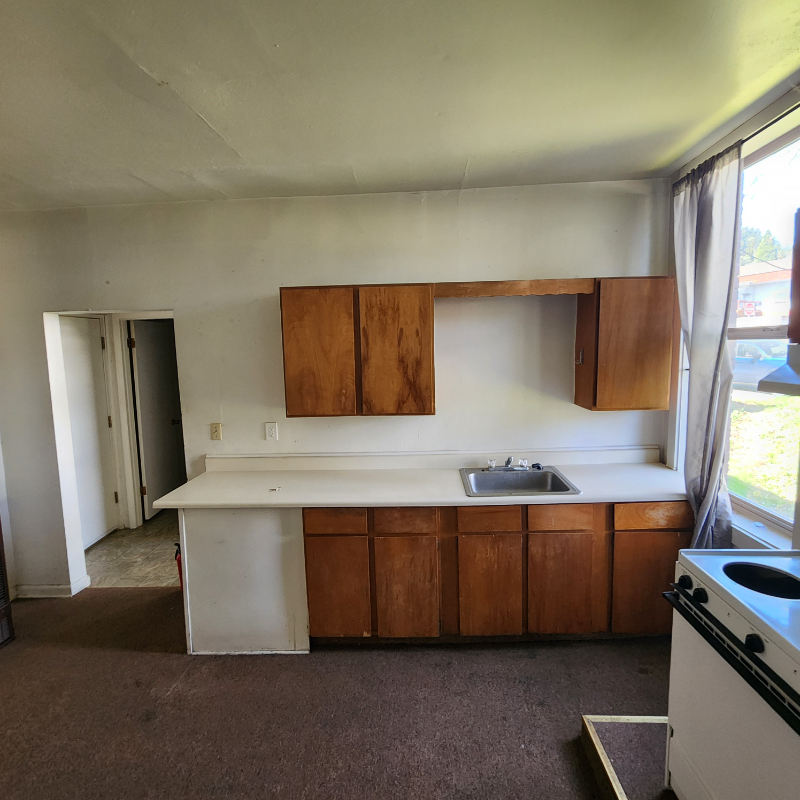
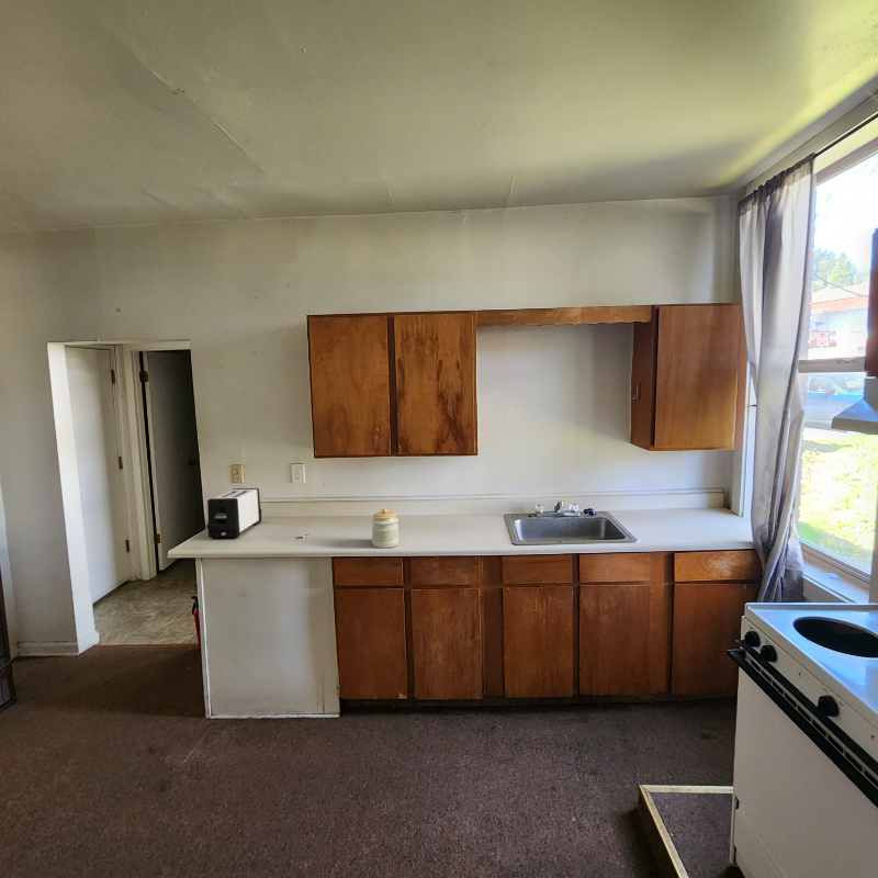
+ jar [370,507,401,549]
+ toaster [206,487,262,539]
